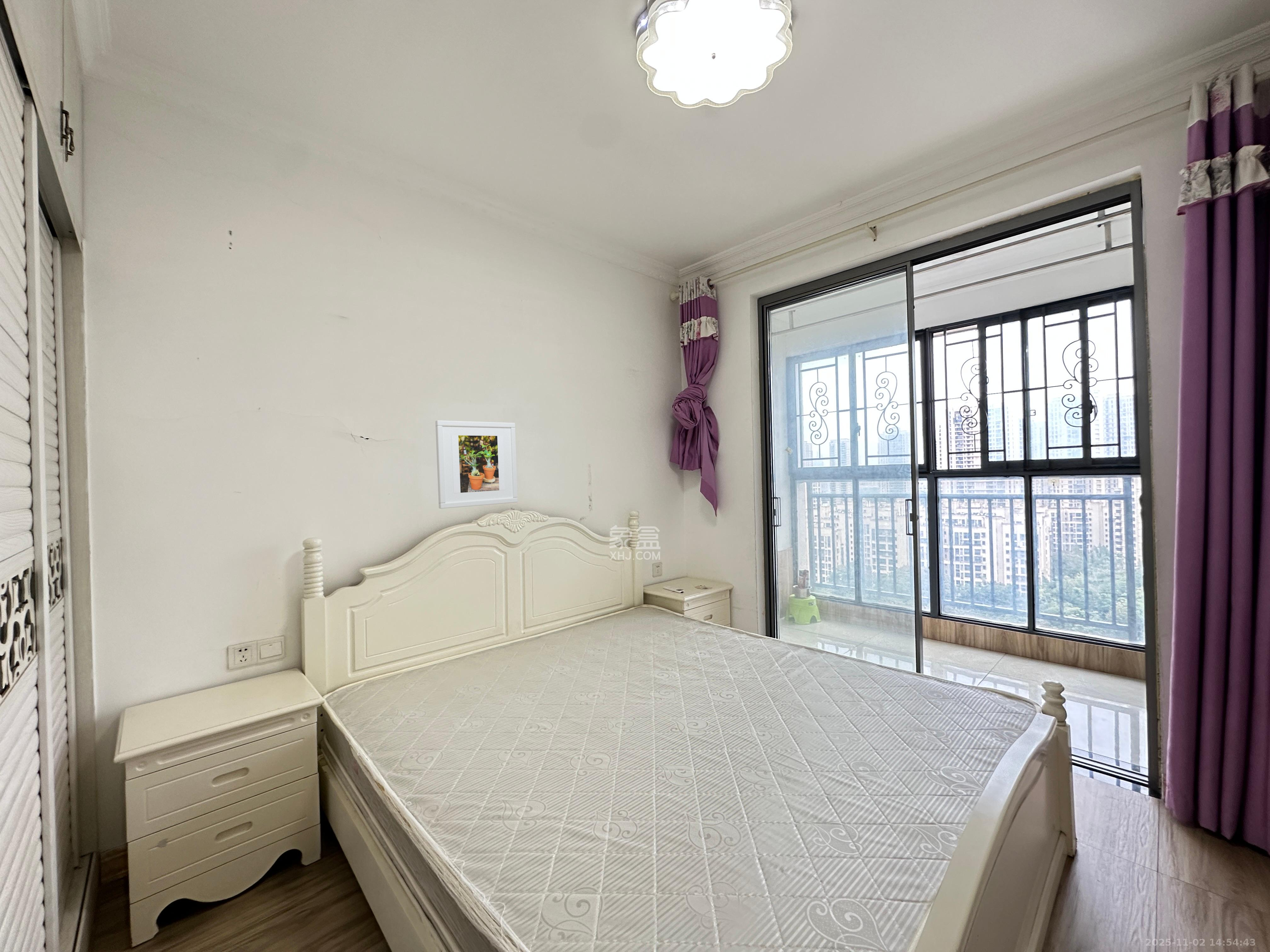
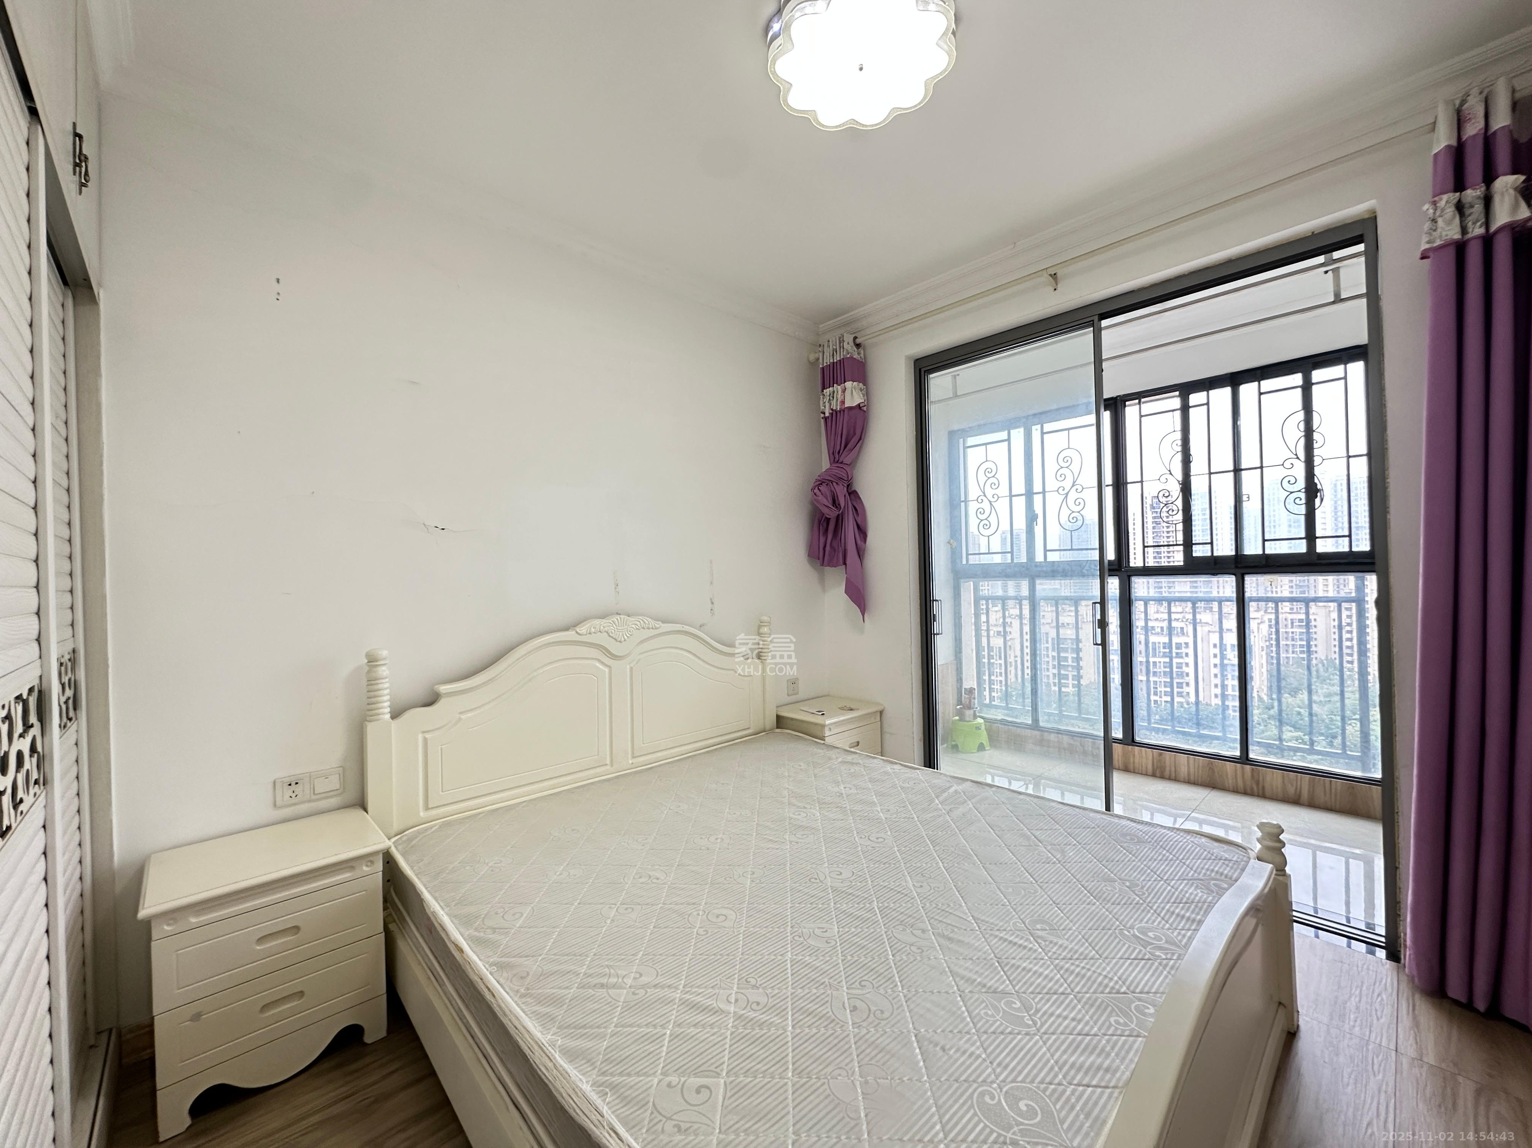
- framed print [435,420,518,509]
